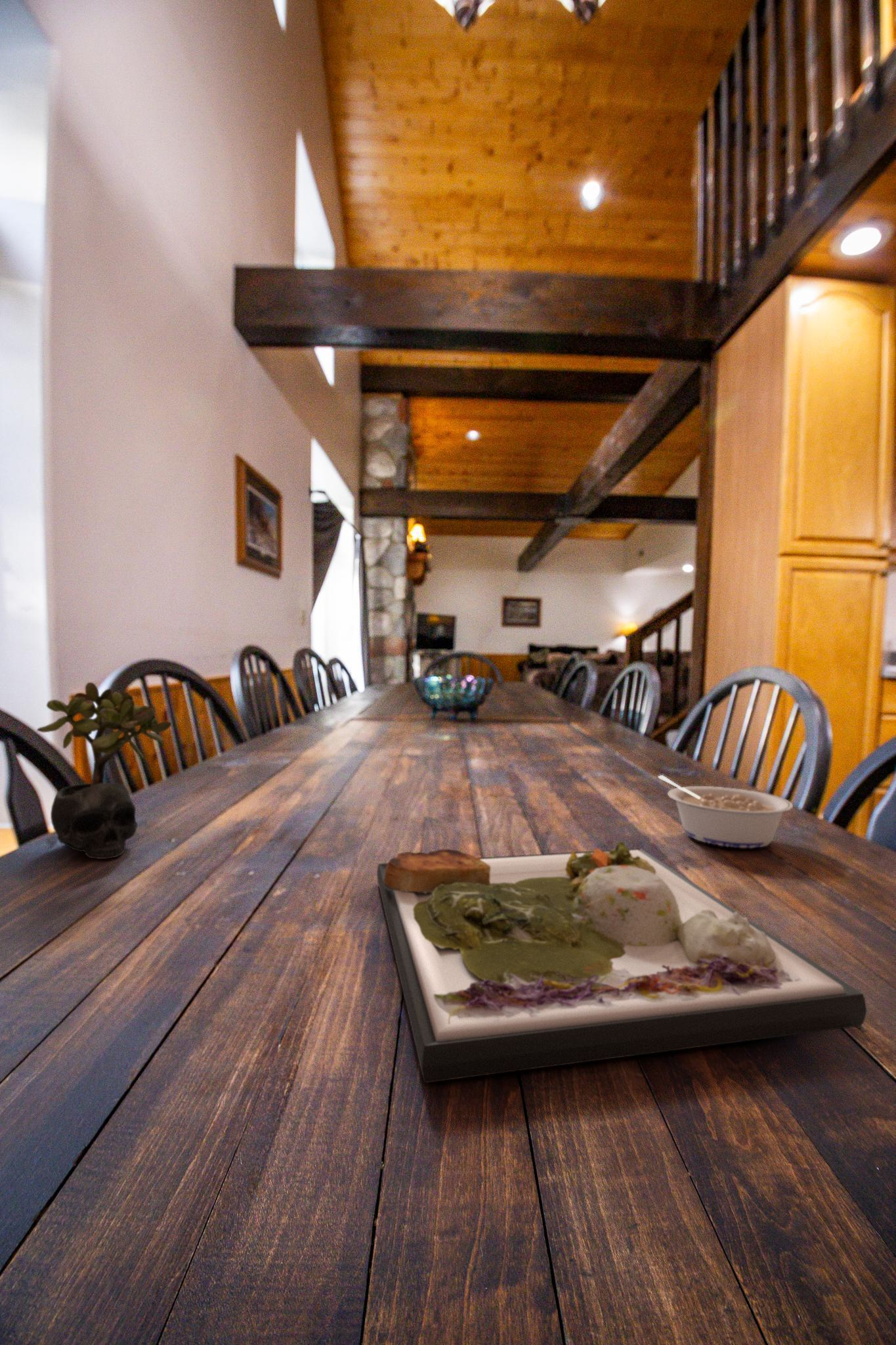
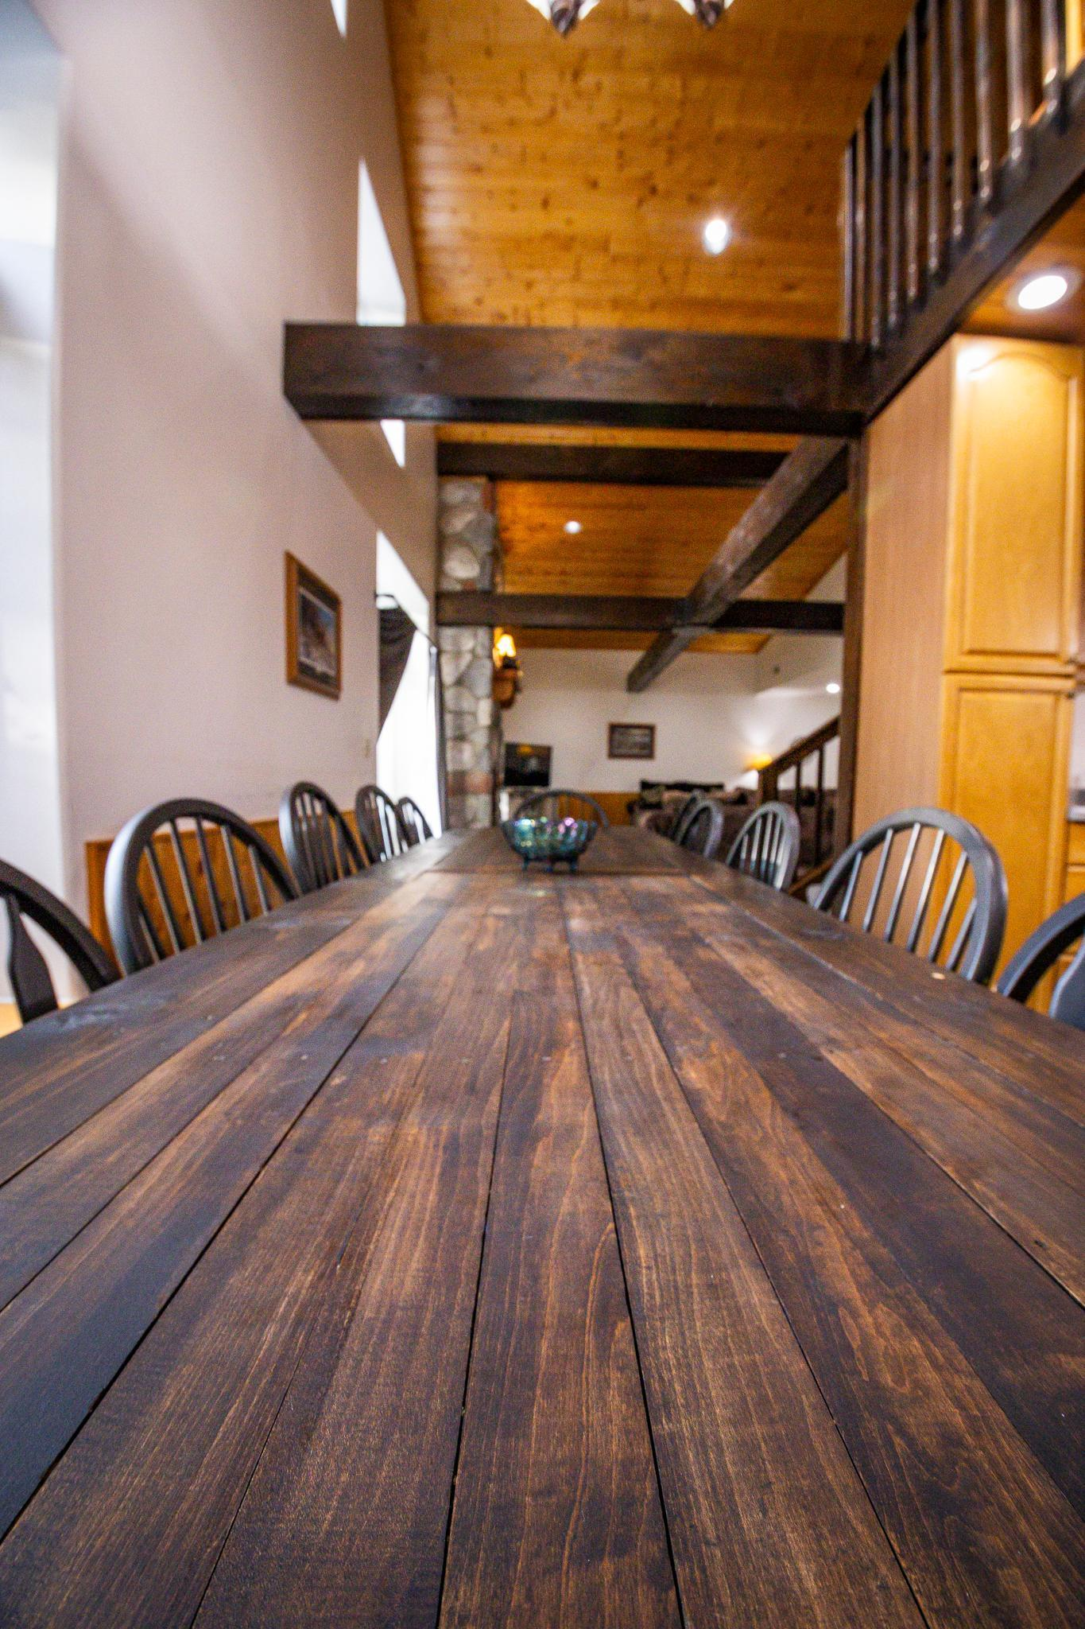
- legume [657,774,794,849]
- succulent plant [36,682,173,860]
- dinner plate [376,840,867,1084]
